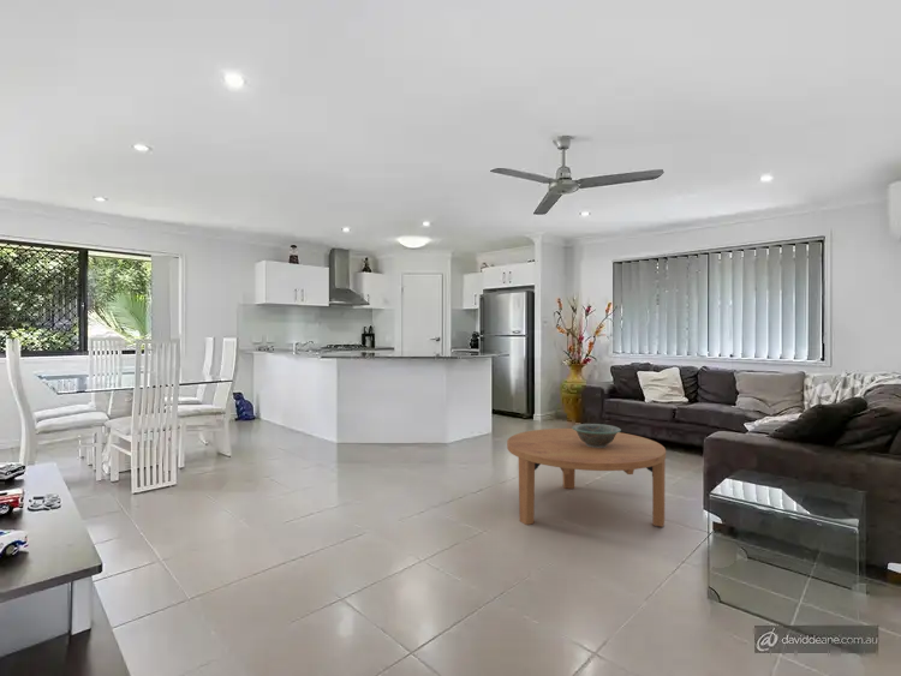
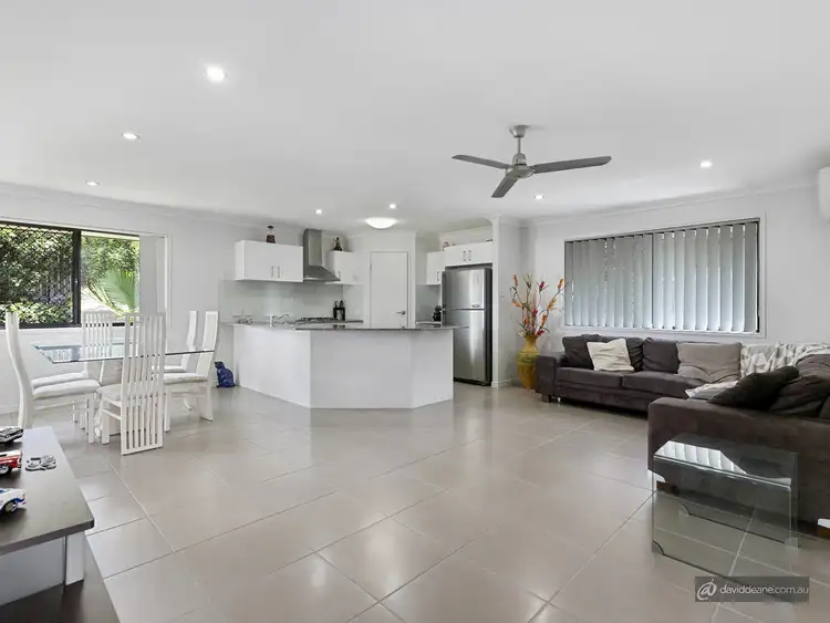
- decorative bowl [572,423,622,448]
- coffee table [506,427,667,528]
